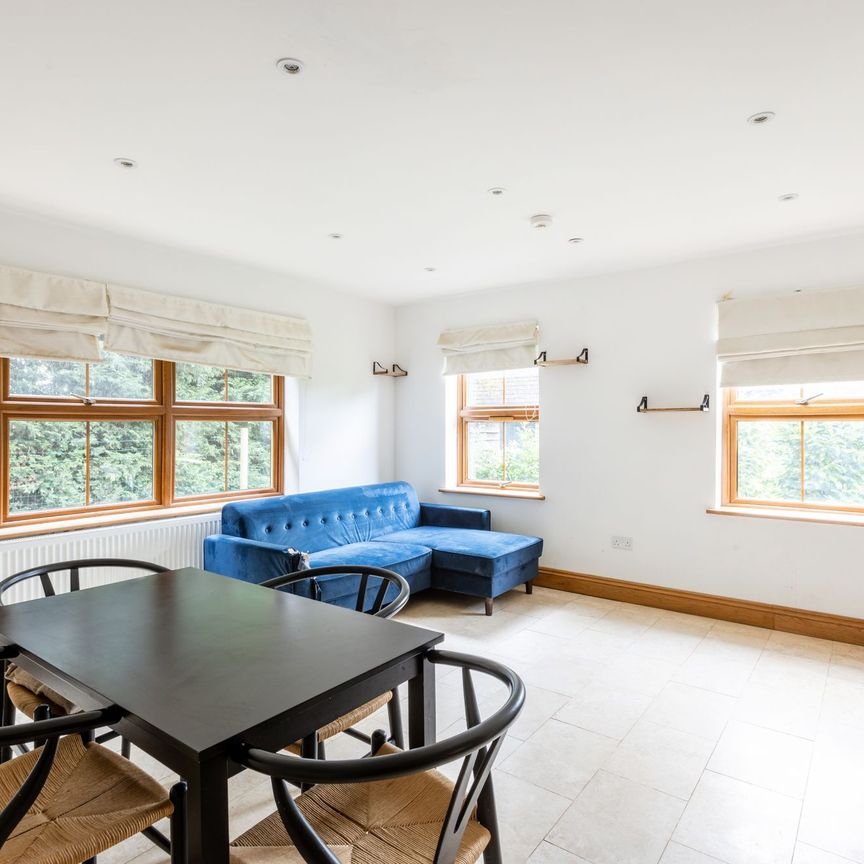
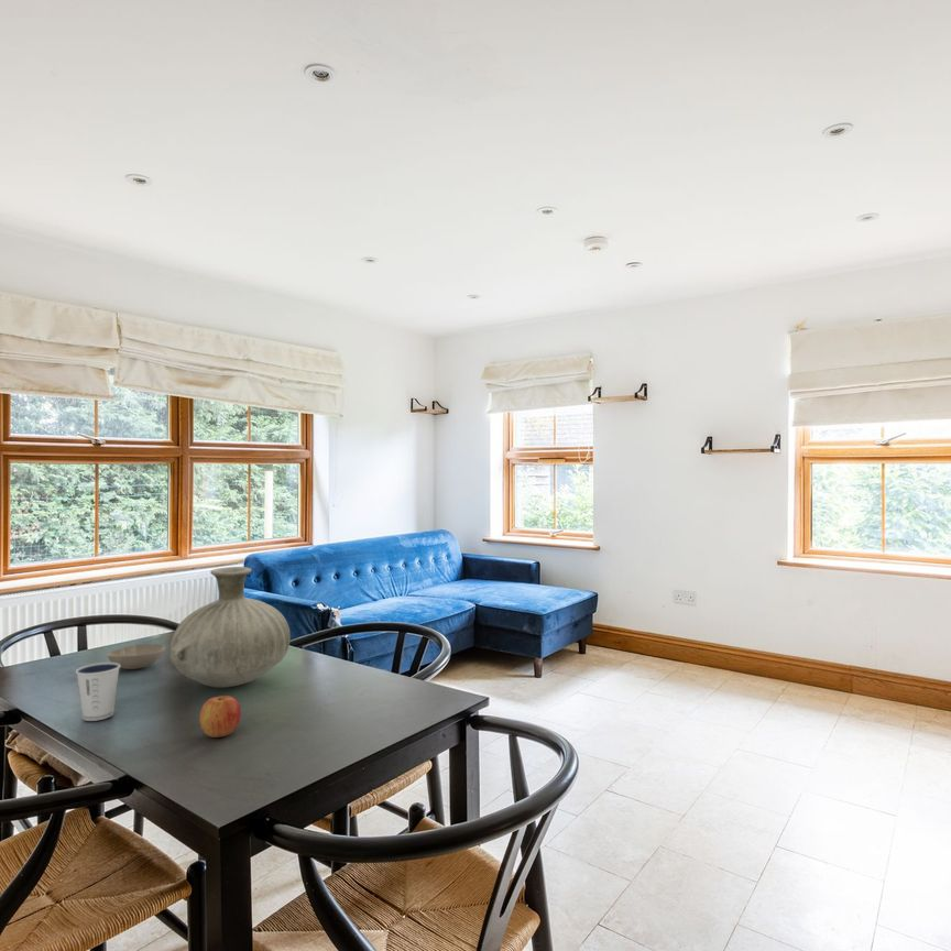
+ vase [168,566,292,689]
+ dixie cup [75,662,120,722]
+ apple [198,695,242,739]
+ bowl [106,643,166,670]
